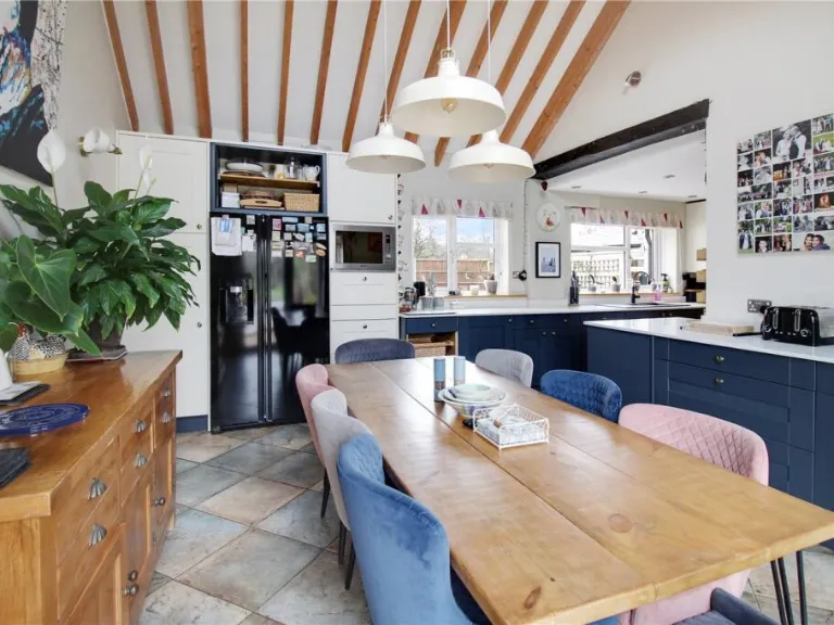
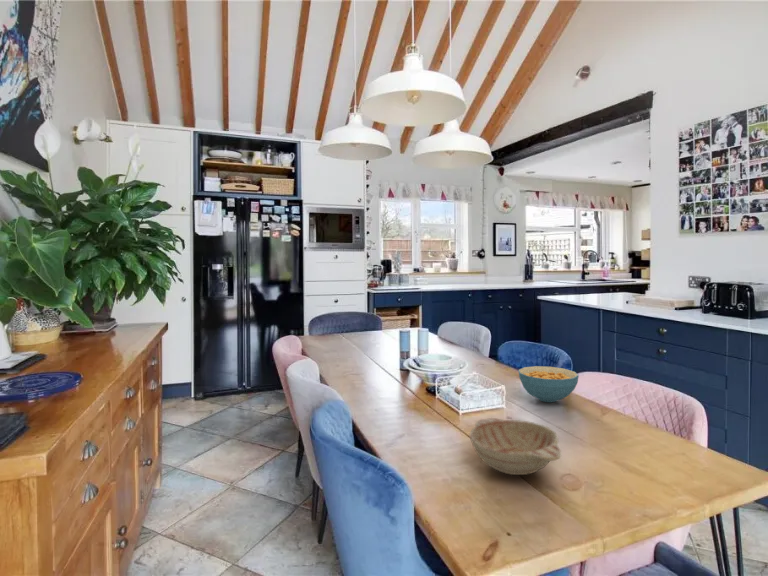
+ cereal bowl [517,365,580,403]
+ decorative bowl [469,417,562,476]
